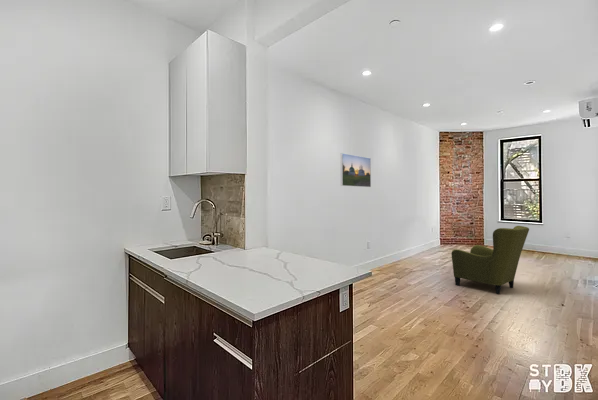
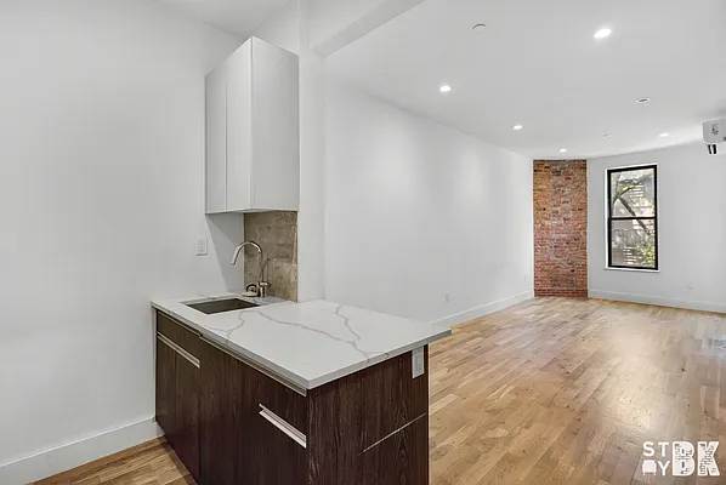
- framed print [340,152,372,188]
- armchair [450,225,530,295]
